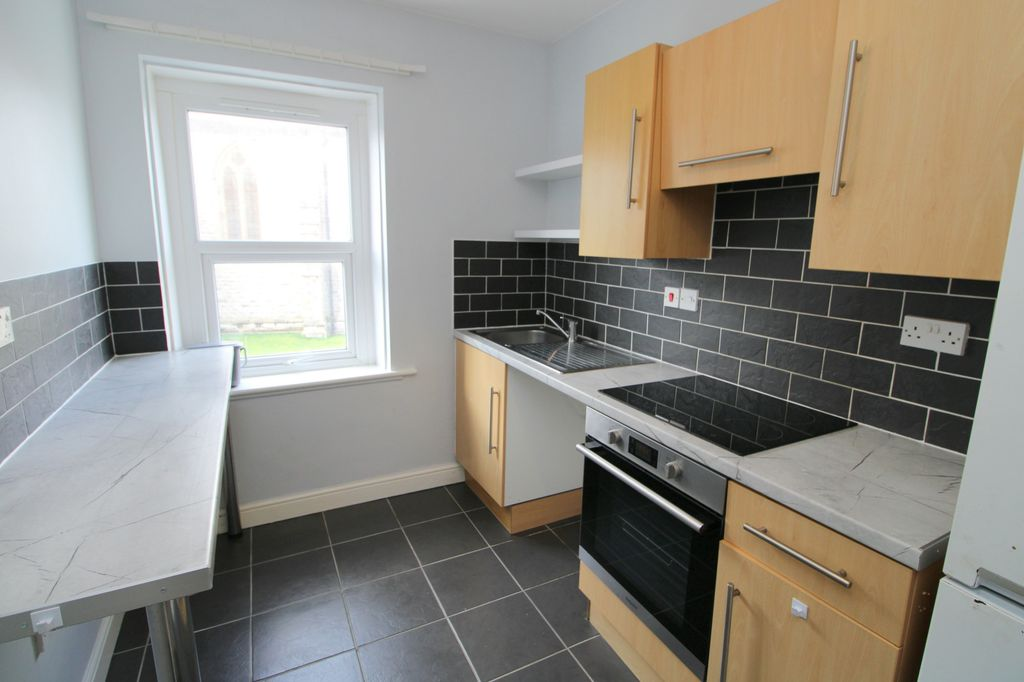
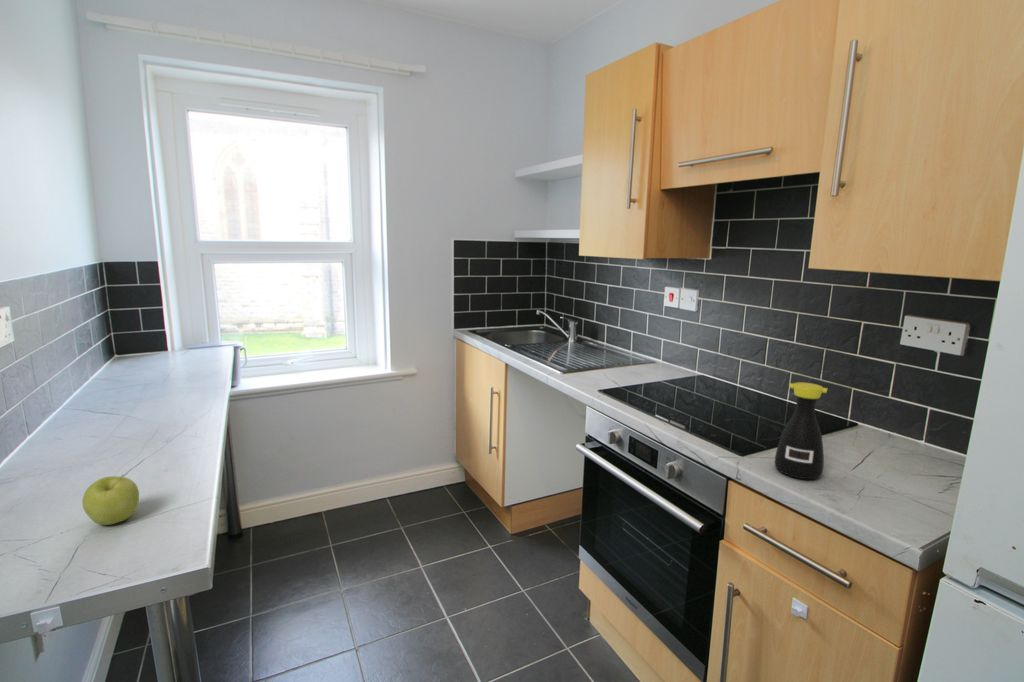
+ bottle [774,381,828,480]
+ apple [81,475,140,526]
